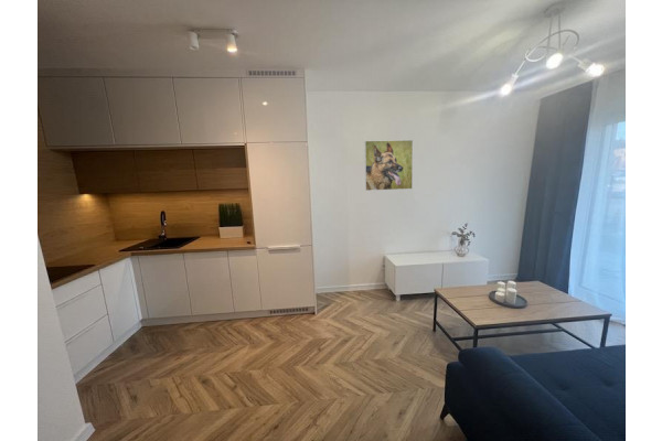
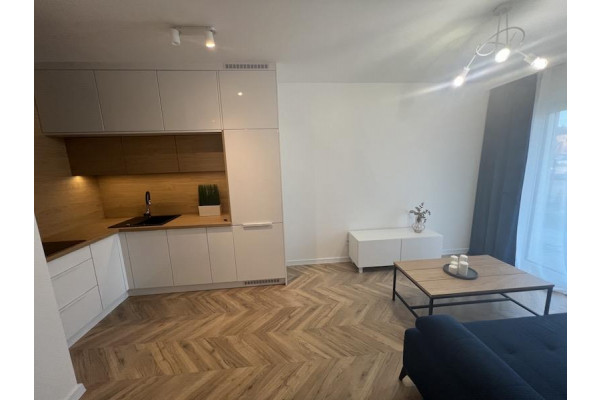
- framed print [363,139,414,192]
